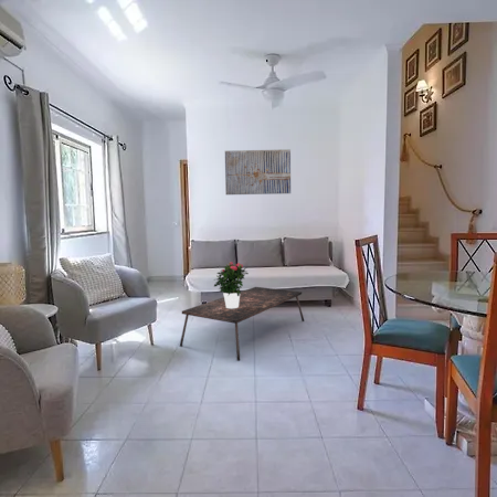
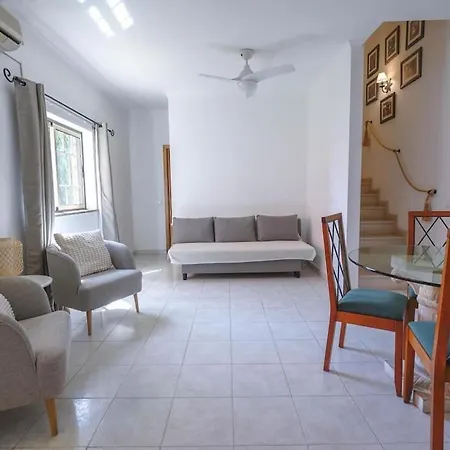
- wall art [224,148,292,195]
- potted flower [213,261,250,308]
- coffee table [179,286,305,361]
